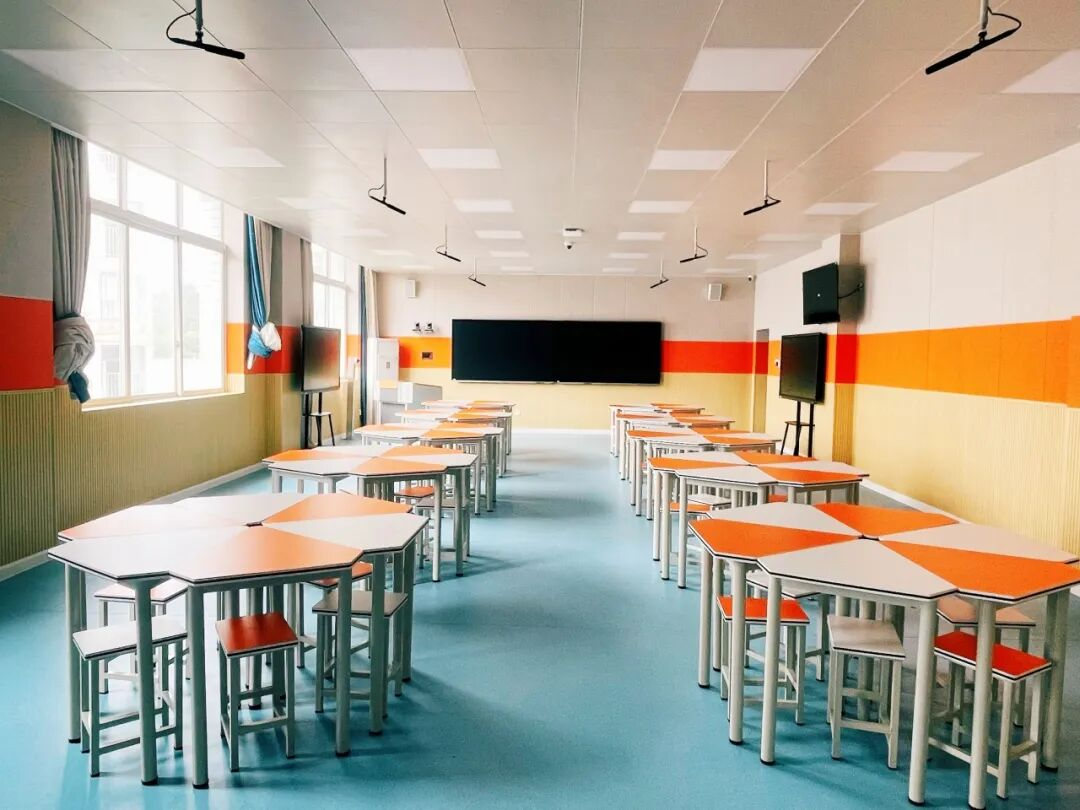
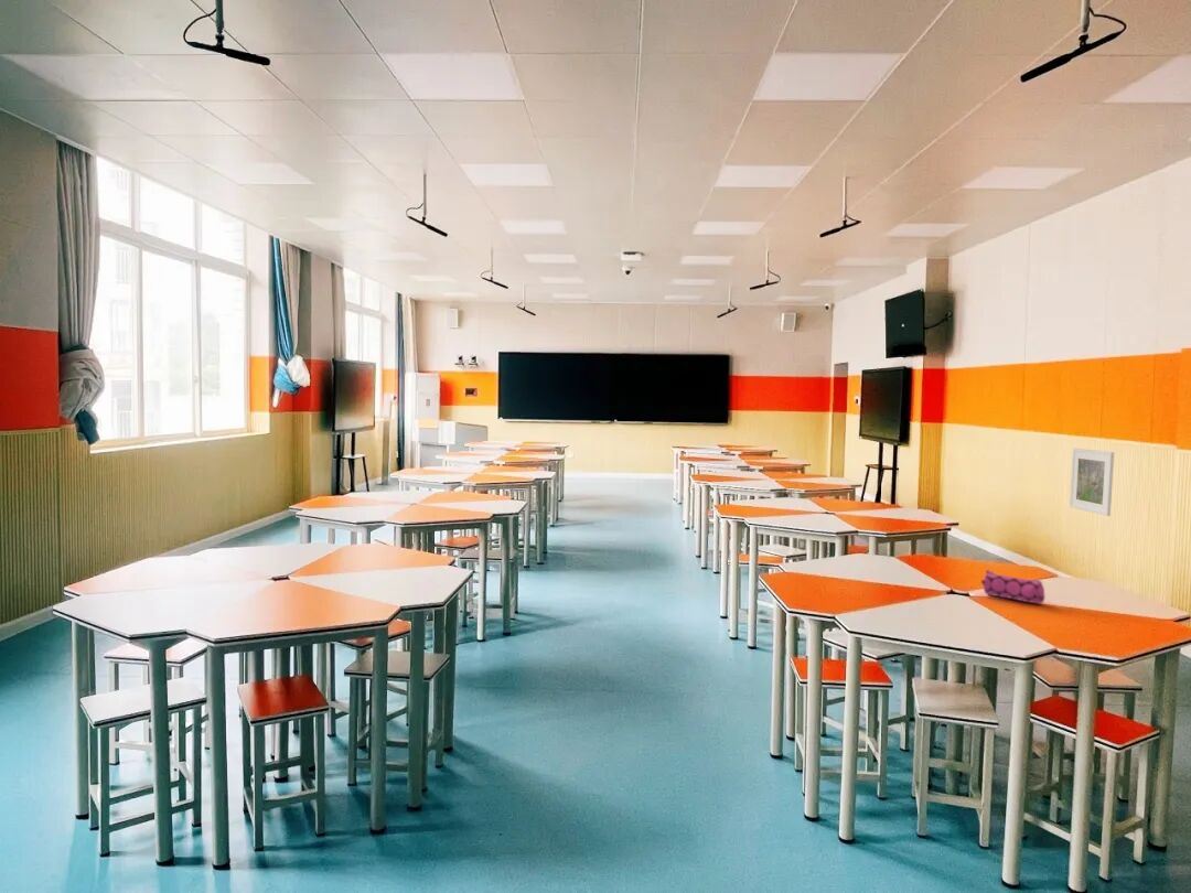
+ pencil case [980,569,1047,605]
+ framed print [1069,448,1115,517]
